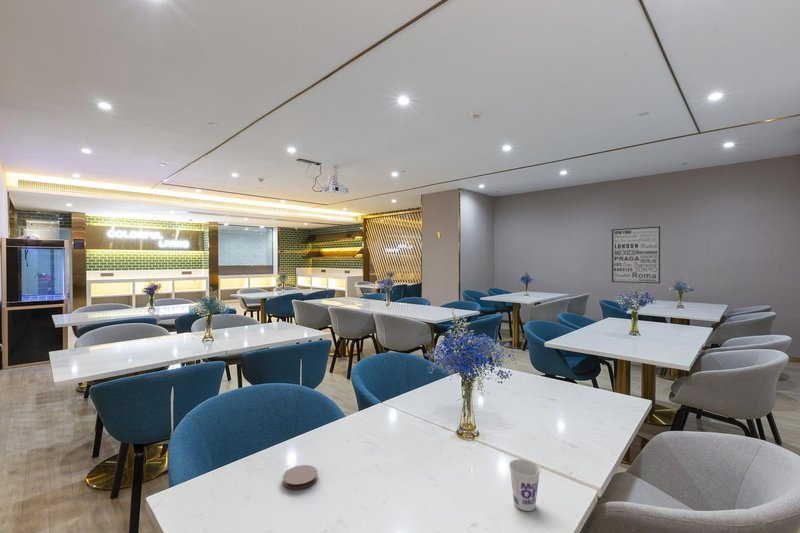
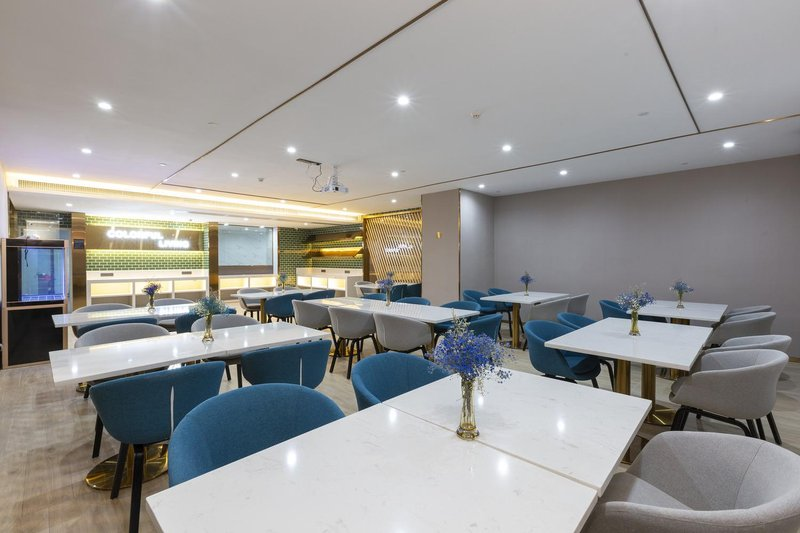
- cup [508,458,541,512]
- wall art [611,226,661,284]
- coaster [282,464,319,490]
